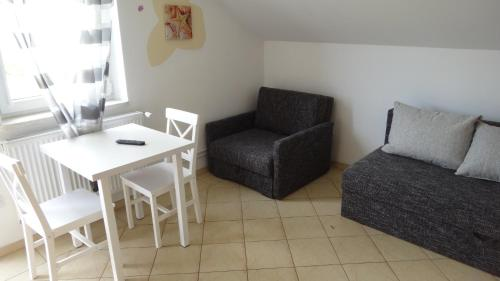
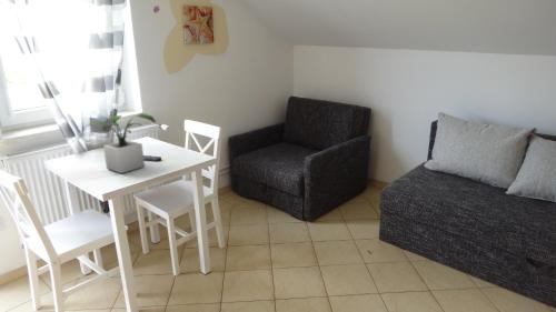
+ potted plant [83,112,157,174]
